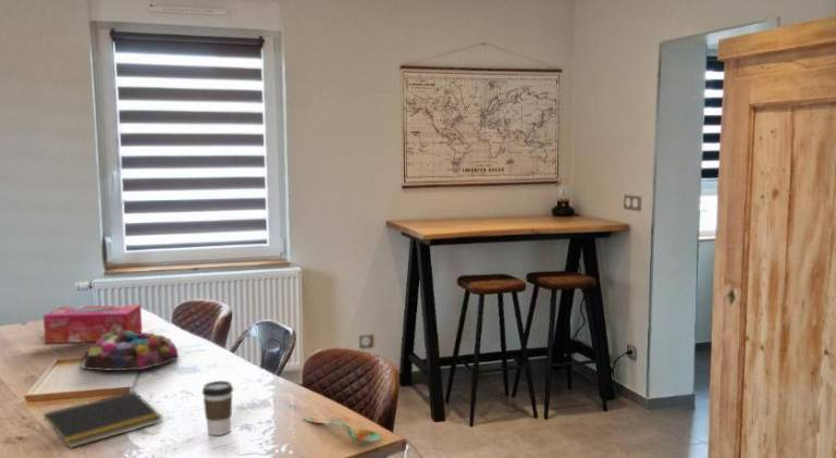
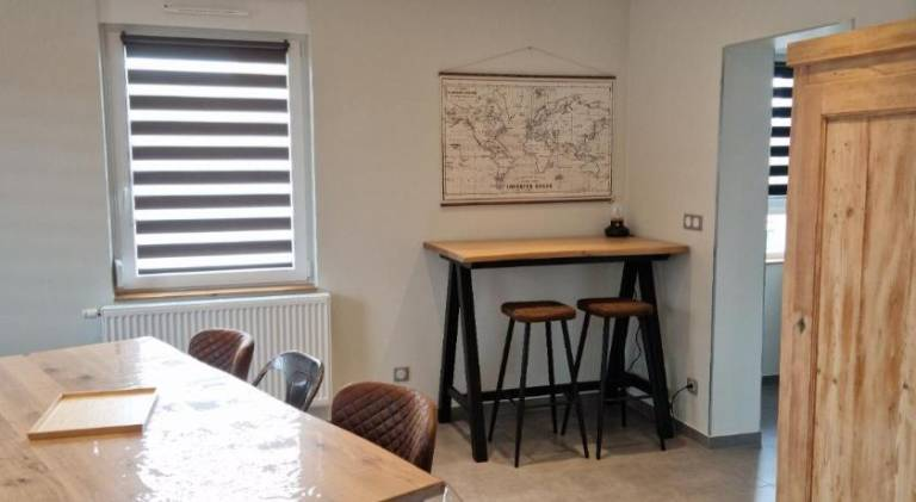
- spoon [302,417,382,444]
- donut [79,329,180,372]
- notepad [41,391,163,449]
- coffee cup [201,380,234,436]
- tissue box [42,304,143,344]
